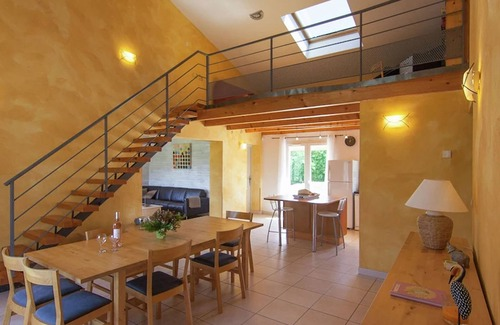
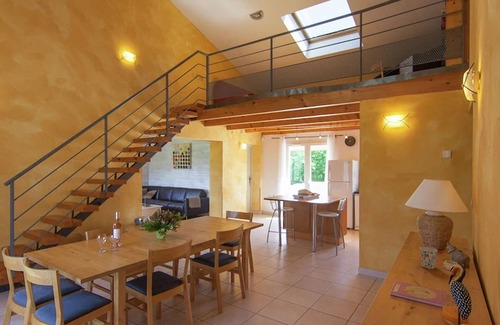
+ cup [418,246,439,270]
